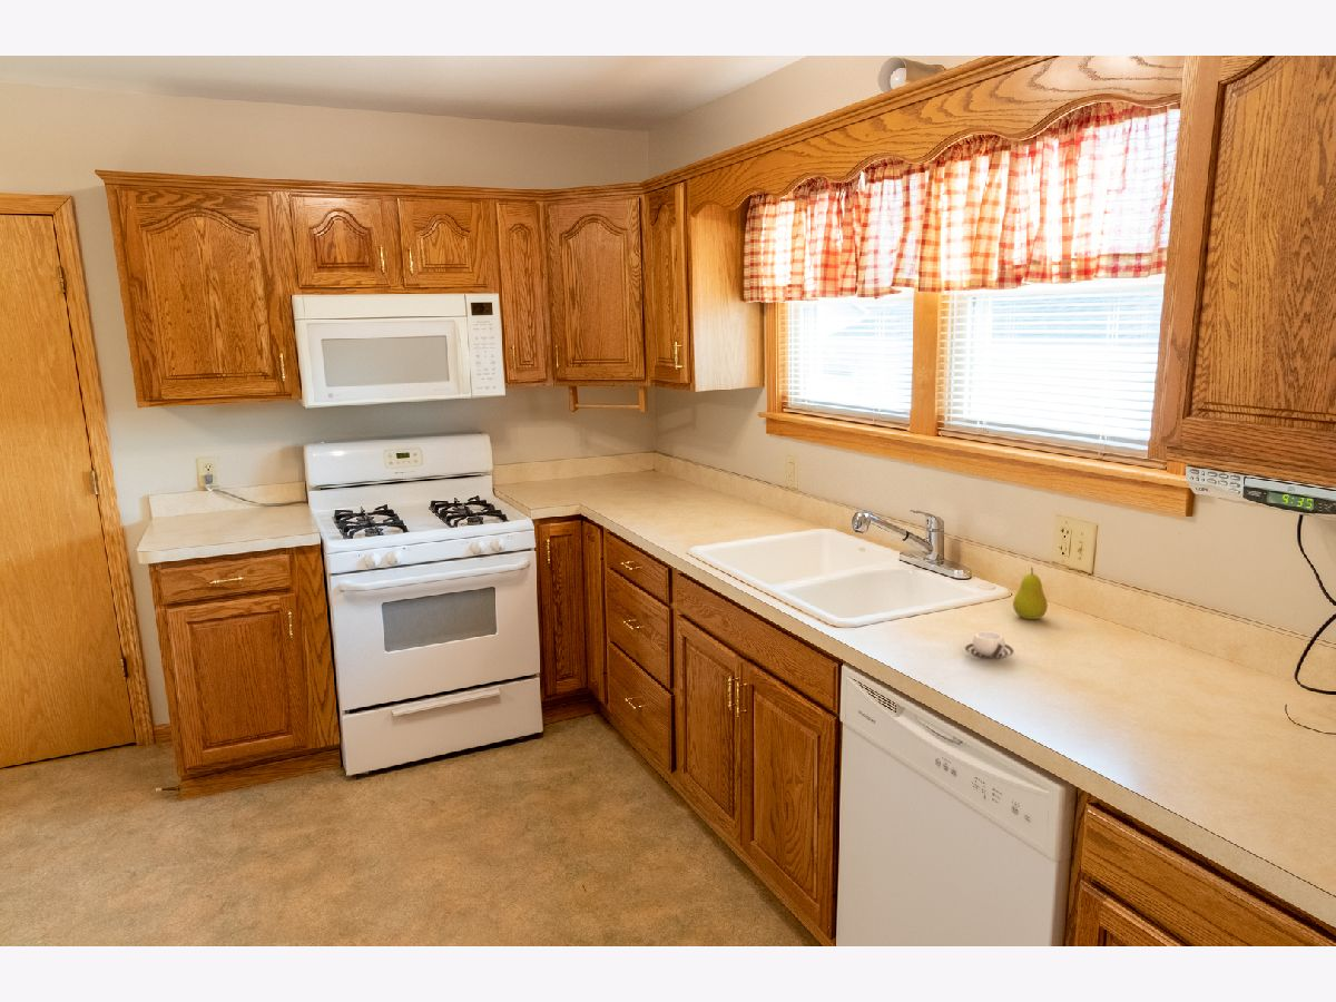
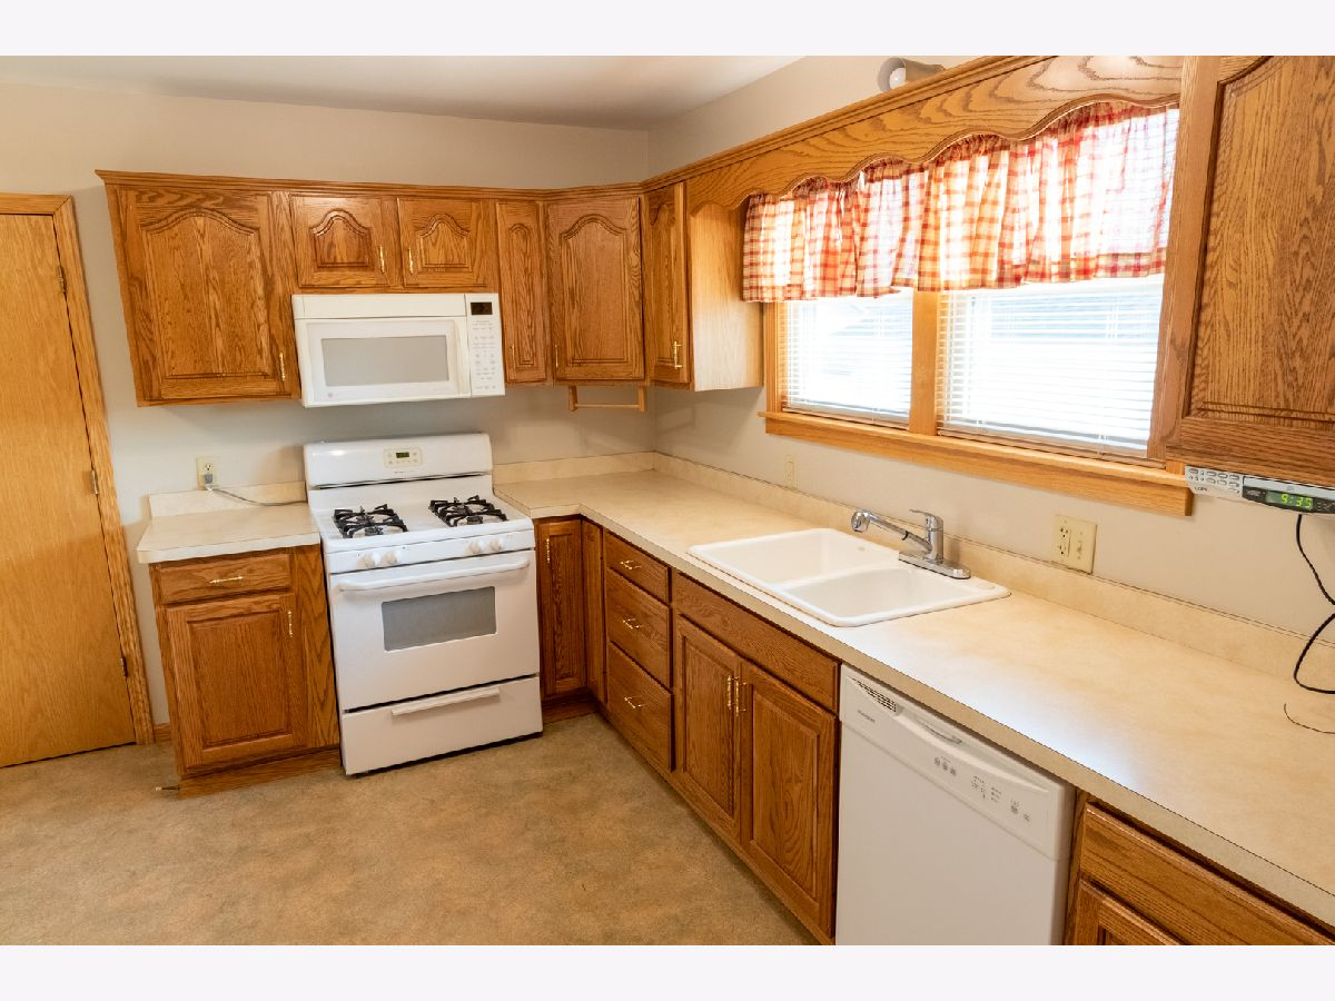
- fruit [1012,566,1049,620]
- cup [964,630,1015,660]
